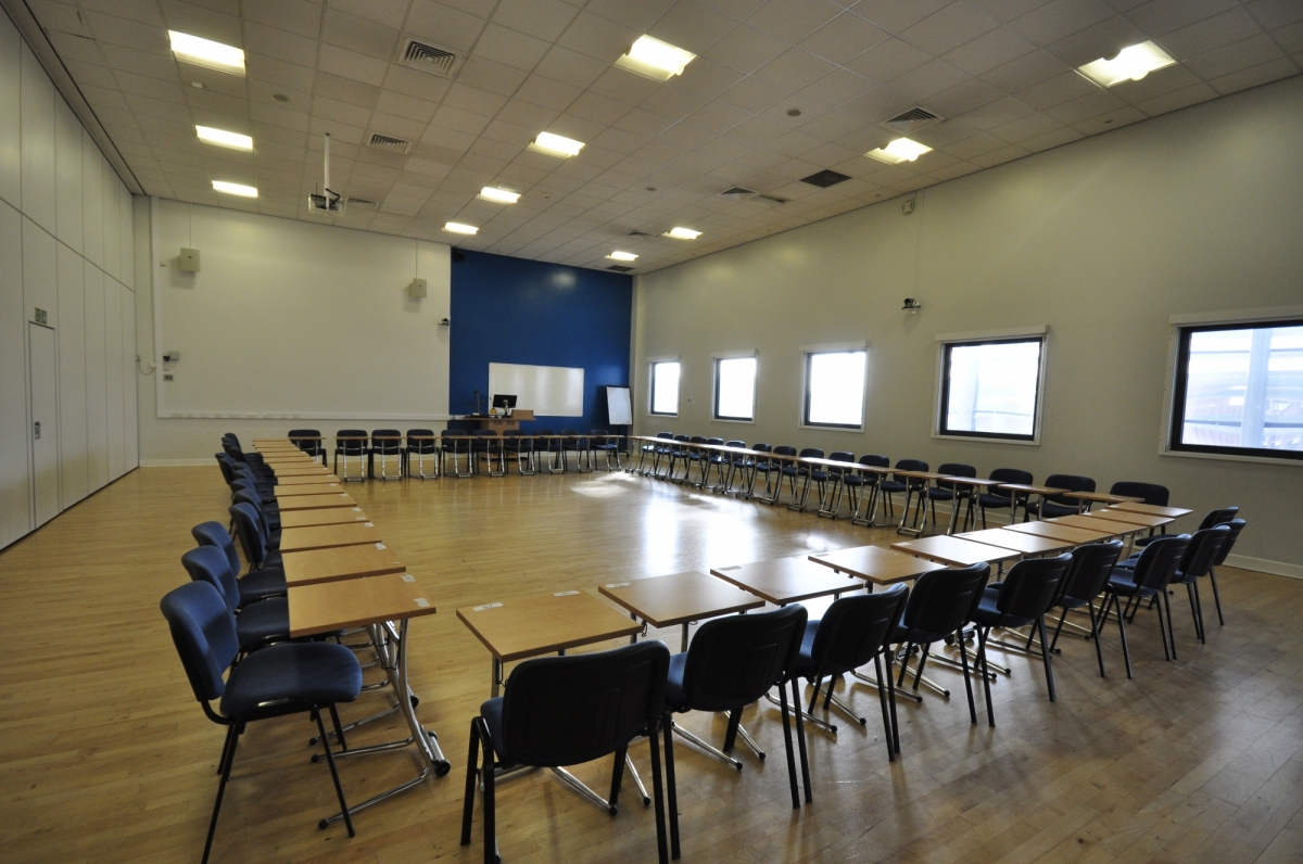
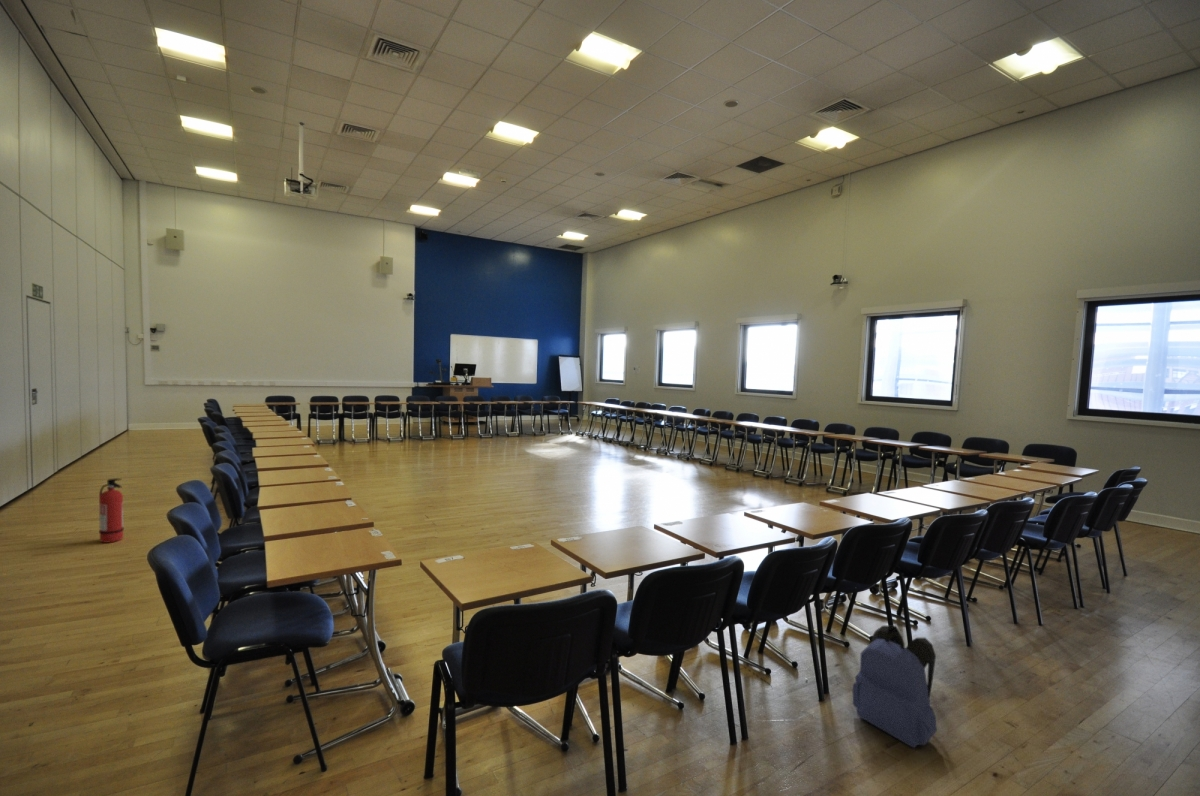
+ fire extinguisher [98,477,125,544]
+ backpack [851,625,938,749]
